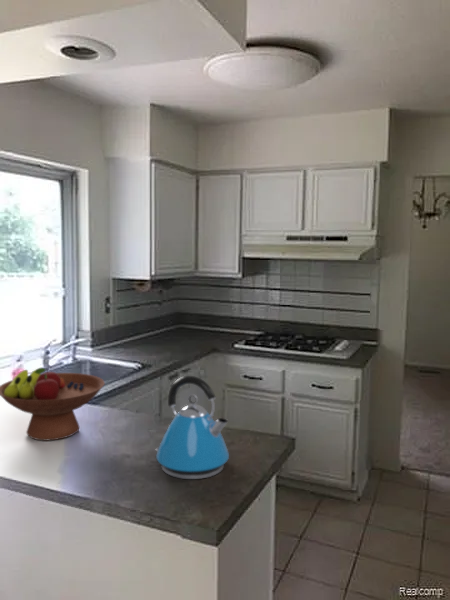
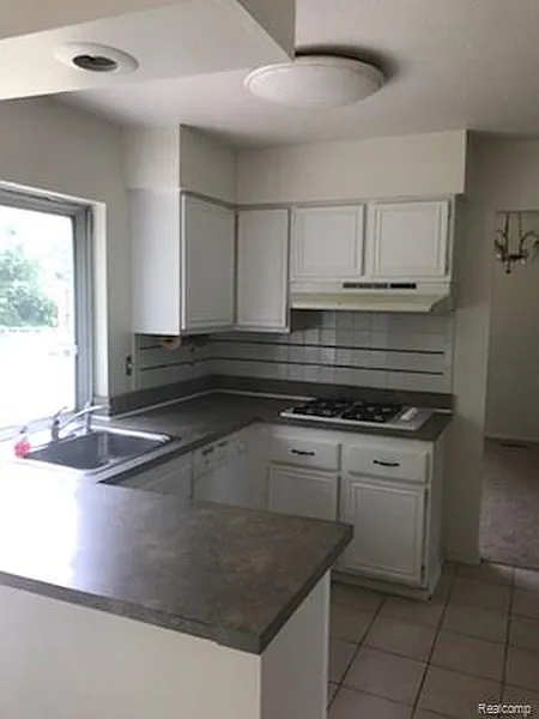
- kettle [155,375,230,480]
- fruit bowl [0,367,106,442]
